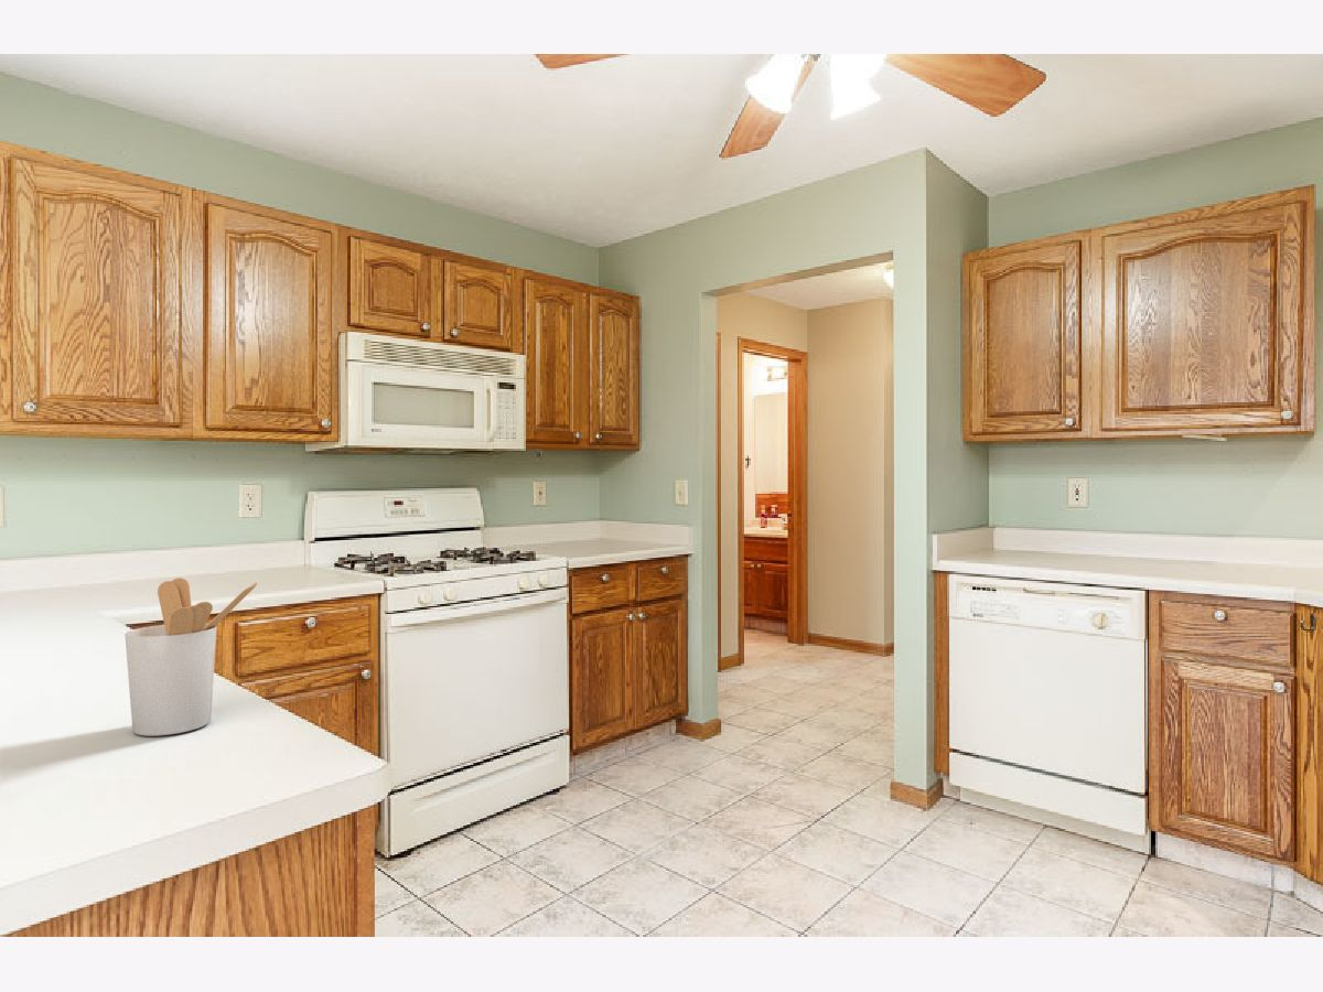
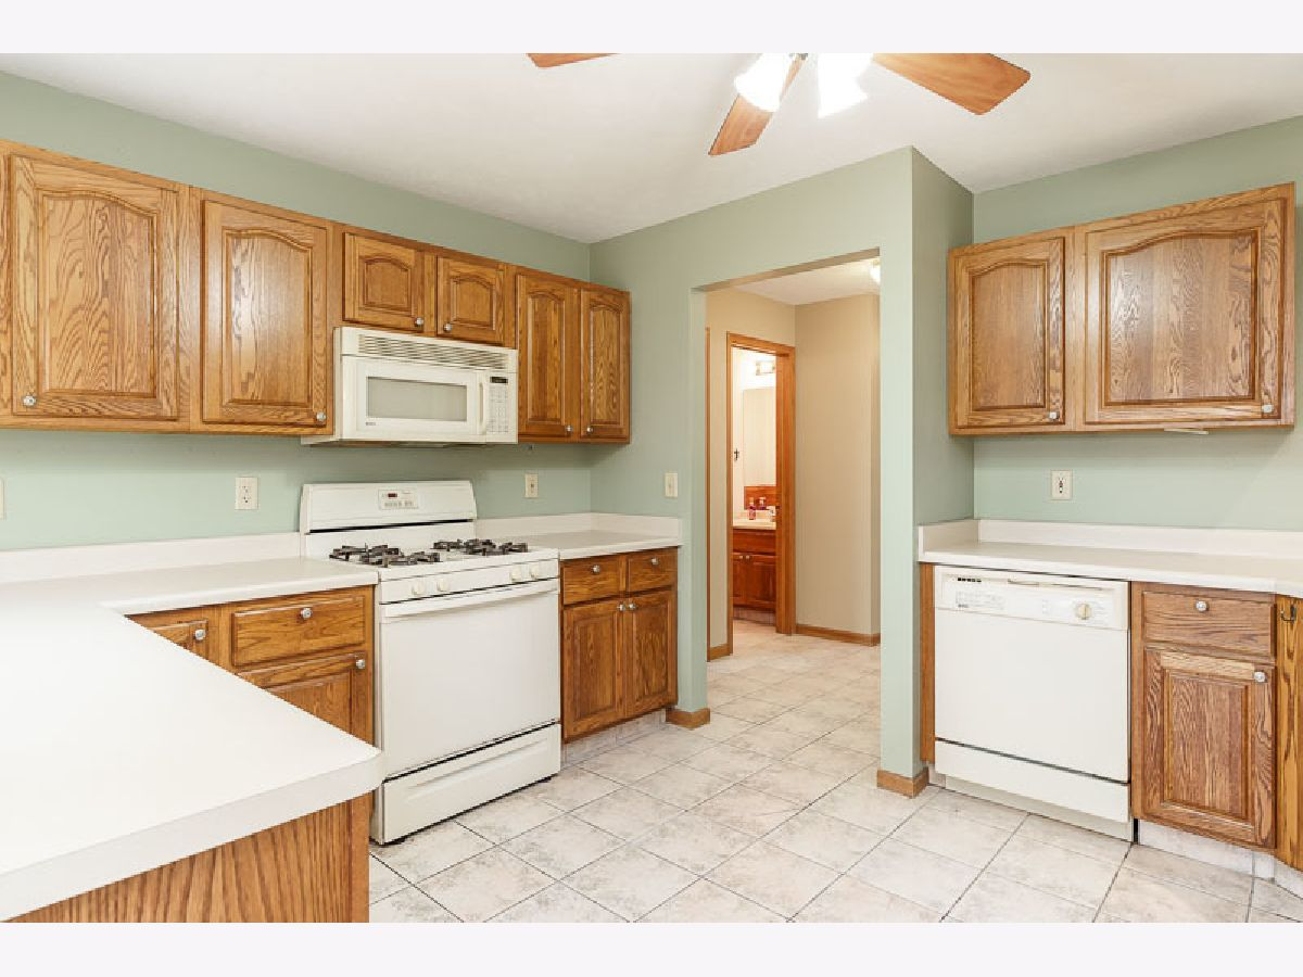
- utensil holder [123,576,258,737]
